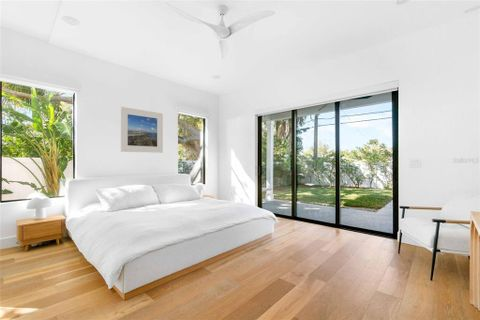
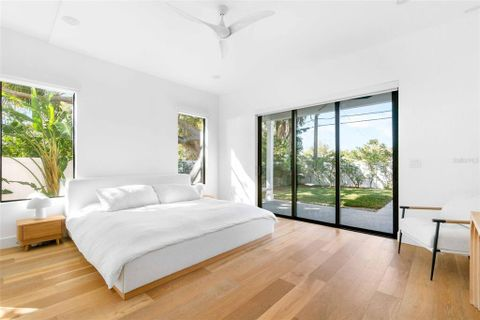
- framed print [120,106,164,154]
